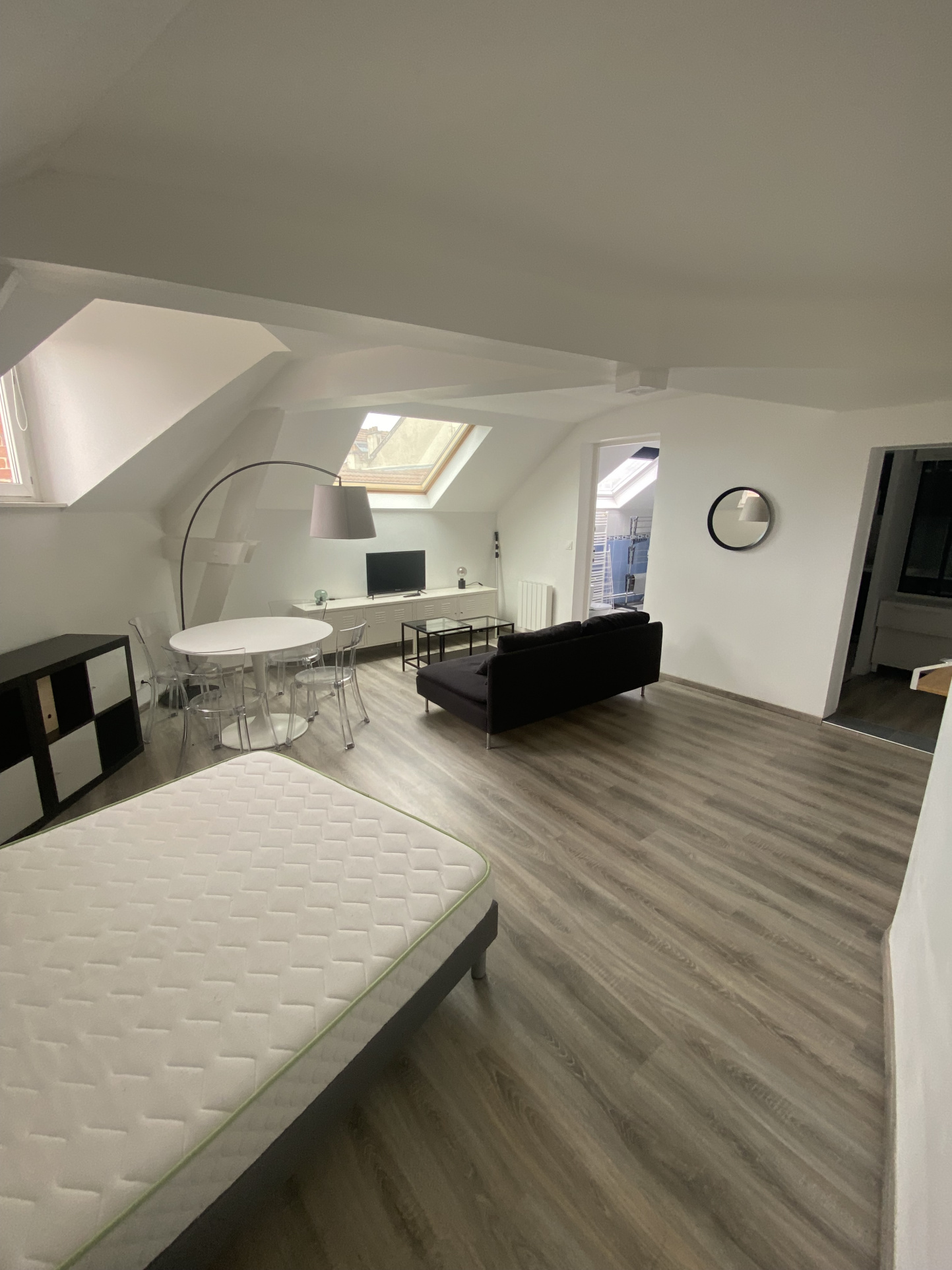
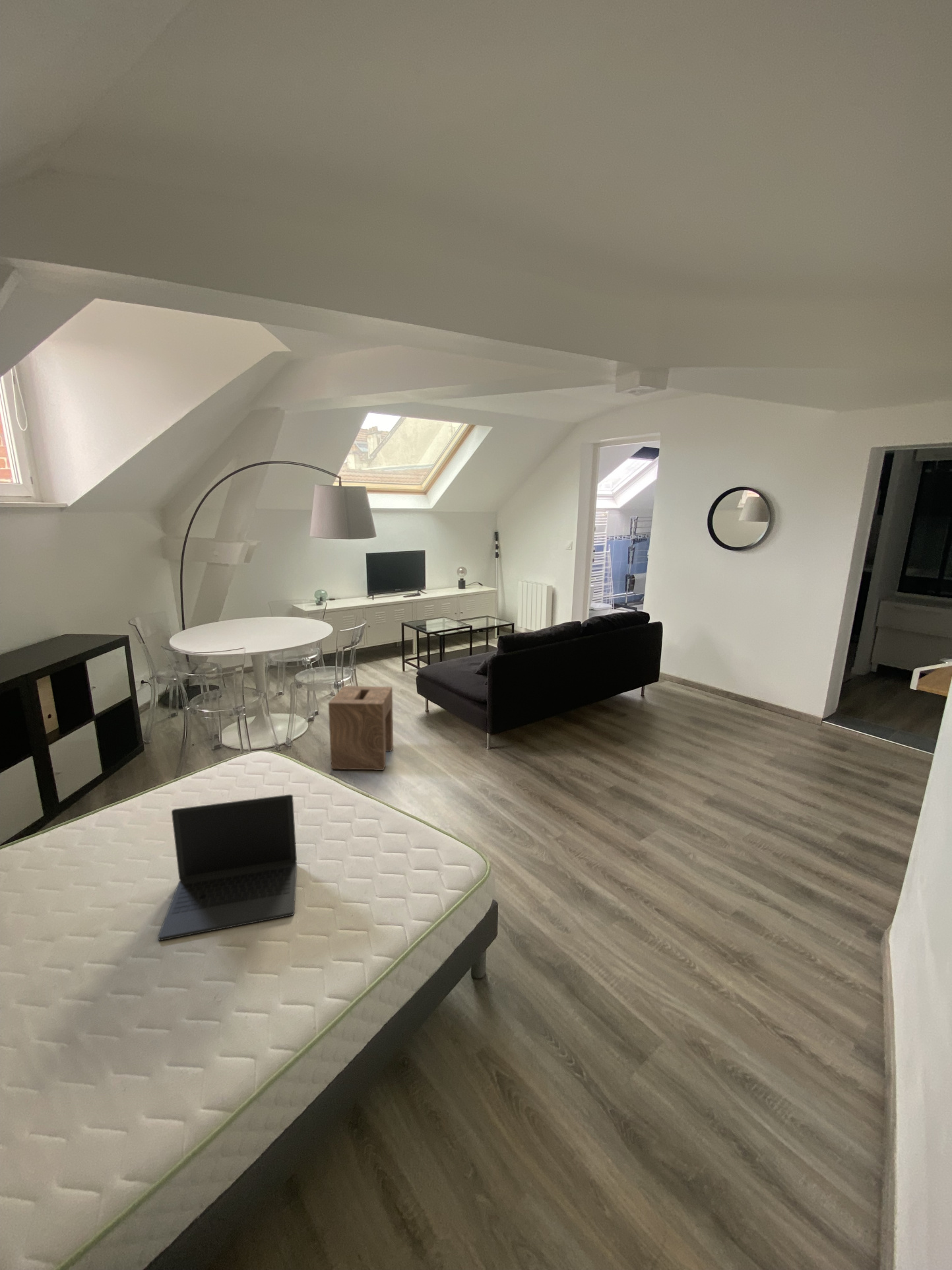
+ laptop [158,794,298,941]
+ stool [328,685,394,771]
